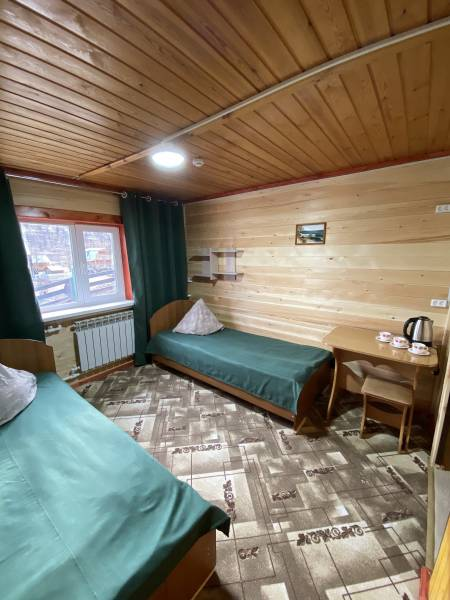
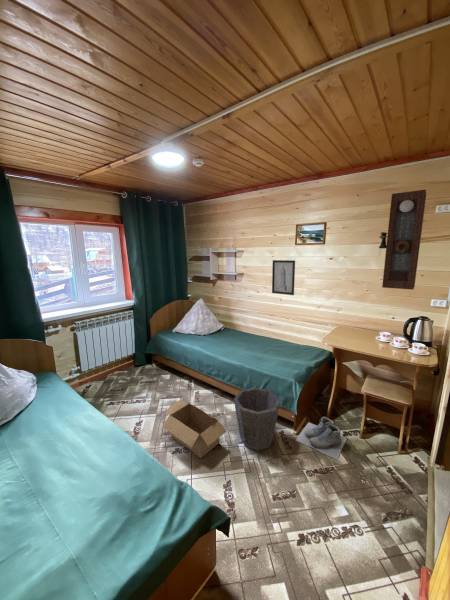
+ waste bin [233,386,281,452]
+ boots [295,416,348,461]
+ wall art [271,259,296,296]
+ pendulum clock [378,189,427,291]
+ cardboard box [161,399,227,459]
